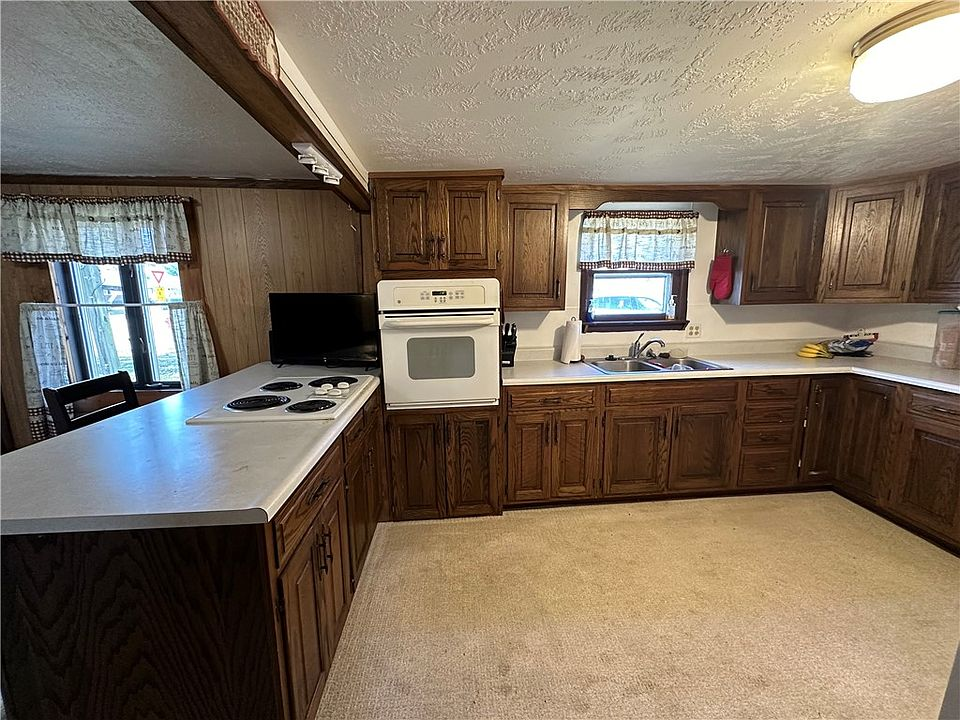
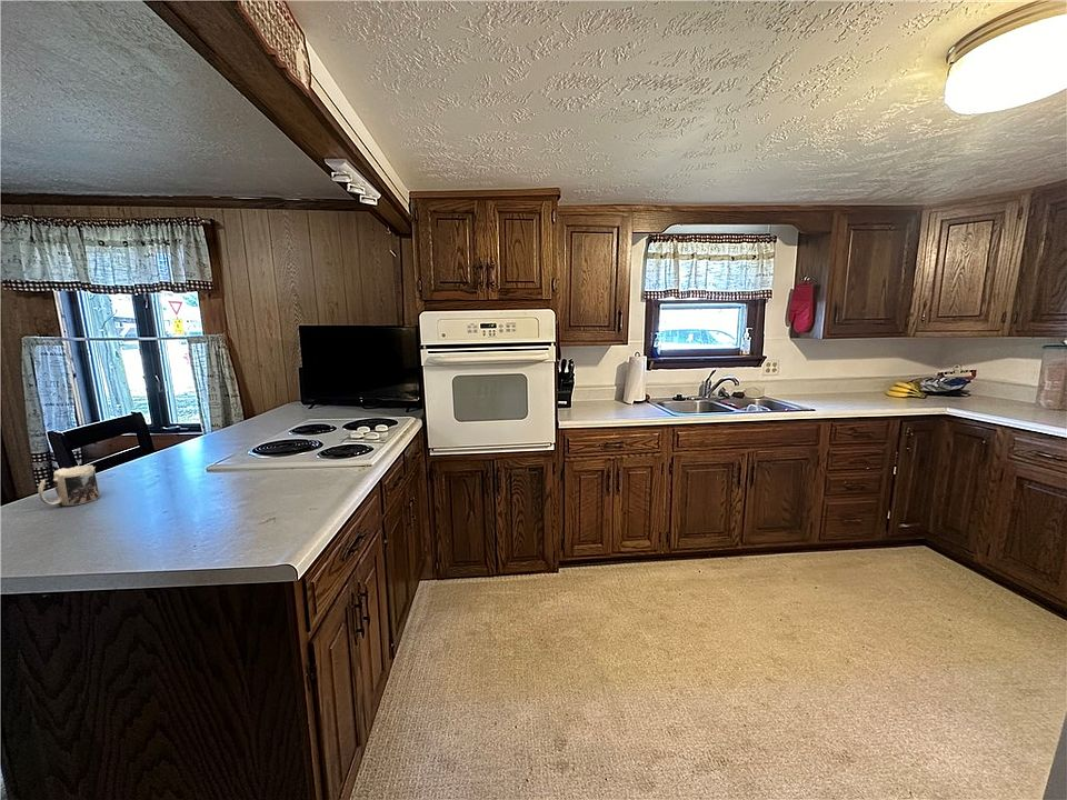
+ mug [37,464,101,507]
